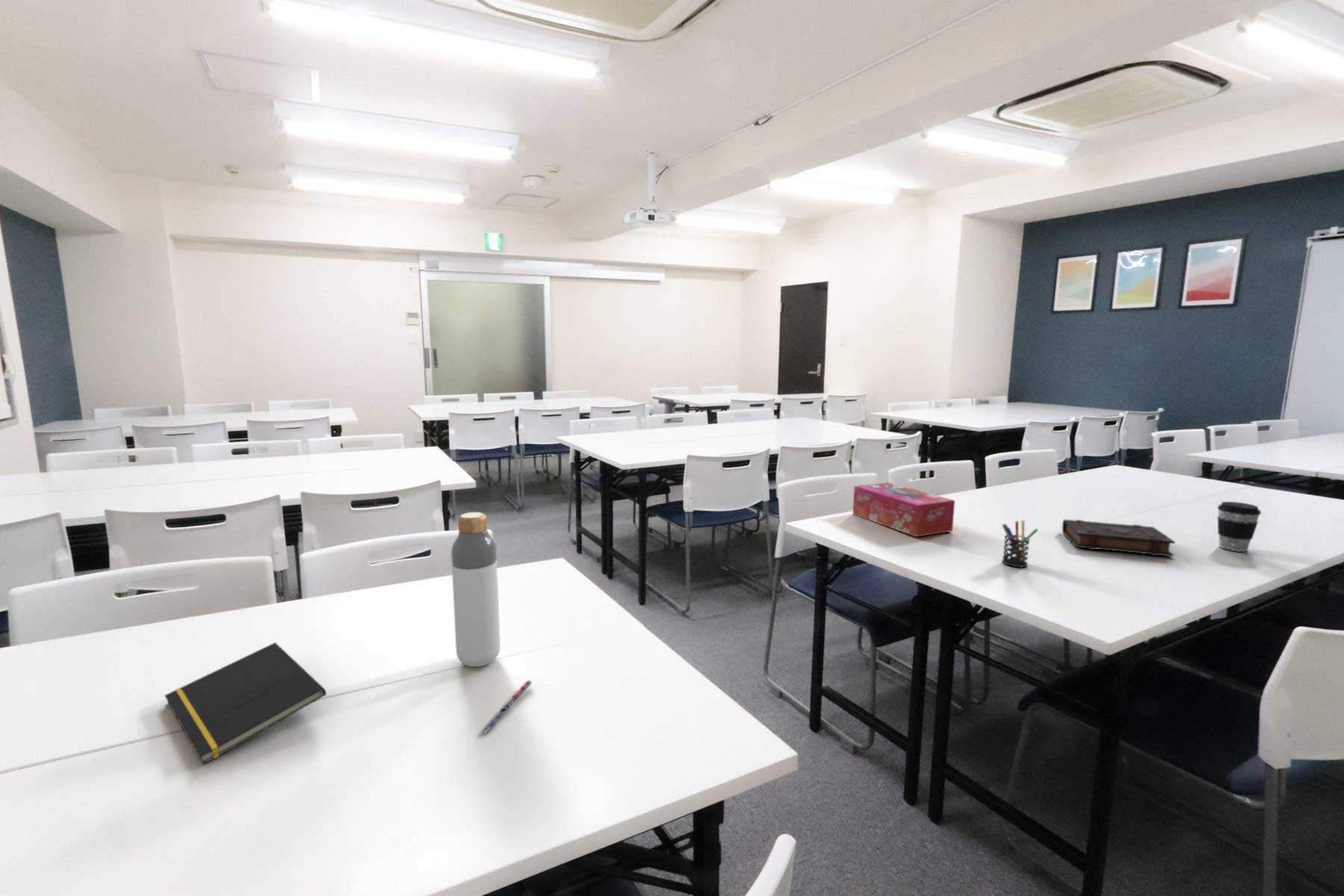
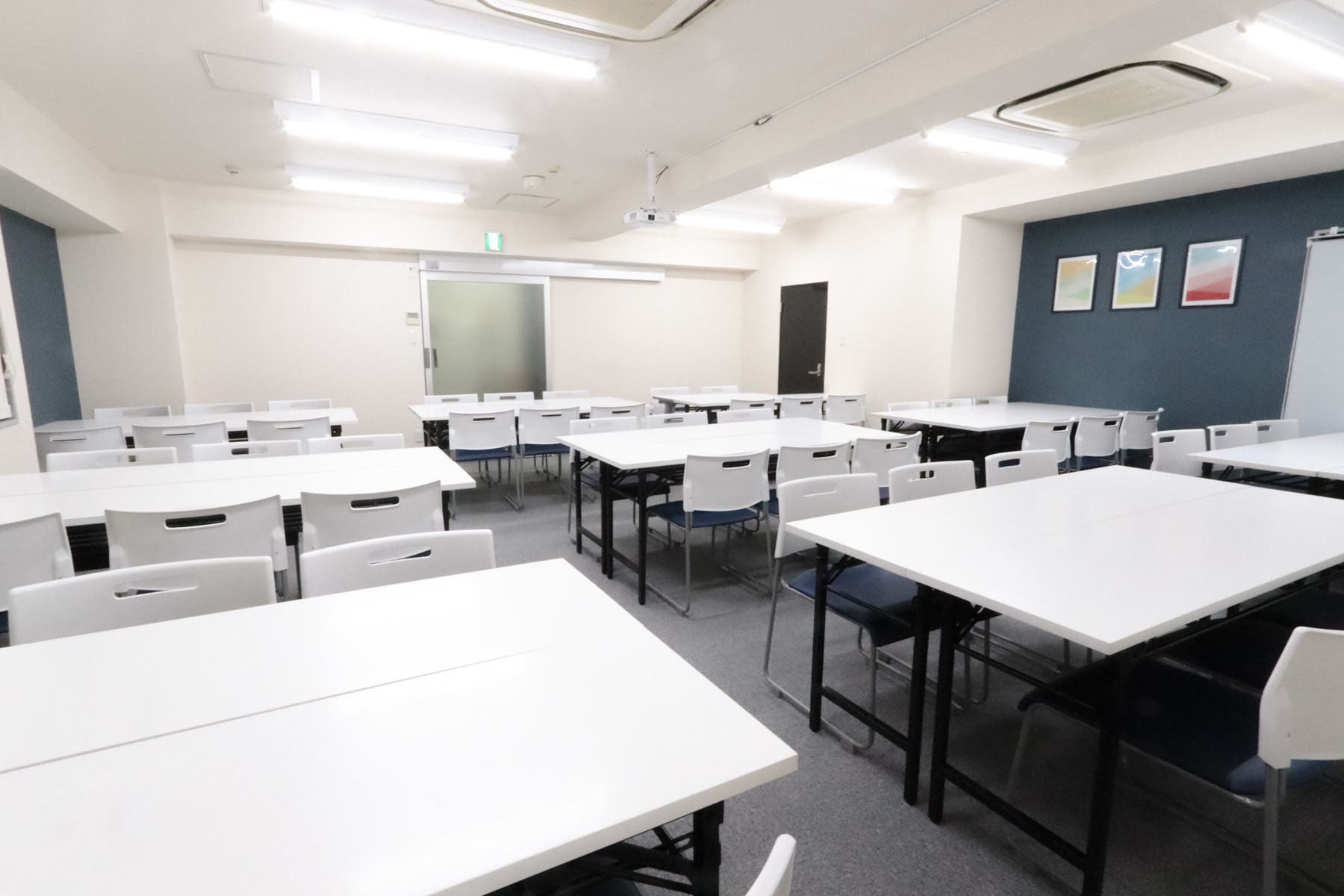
- bottle [450,511,501,668]
- pen [480,679,533,735]
- book [1061,519,1176,557]
- tissue box [852,482,956,538]
- coffee cup [1217,501,1262,553]
- notepad [164,641,327,765]
- pen holder [1001,520,1039,568]
